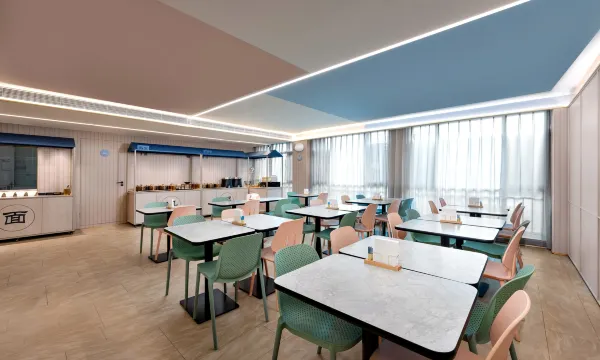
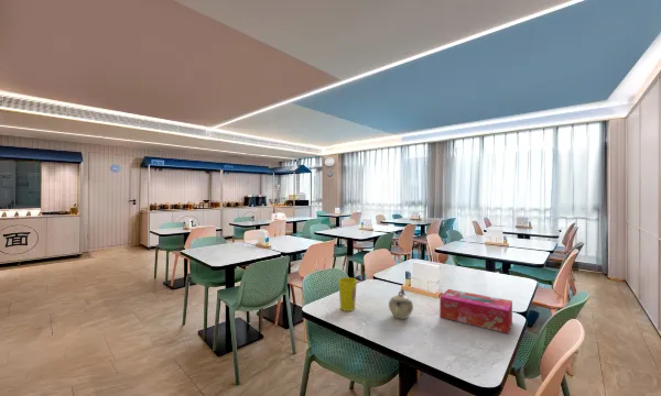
+ tissue box [438,288,513,334]
+ cup [337,276,358,312]
+ teapot [388,288,414,320]
